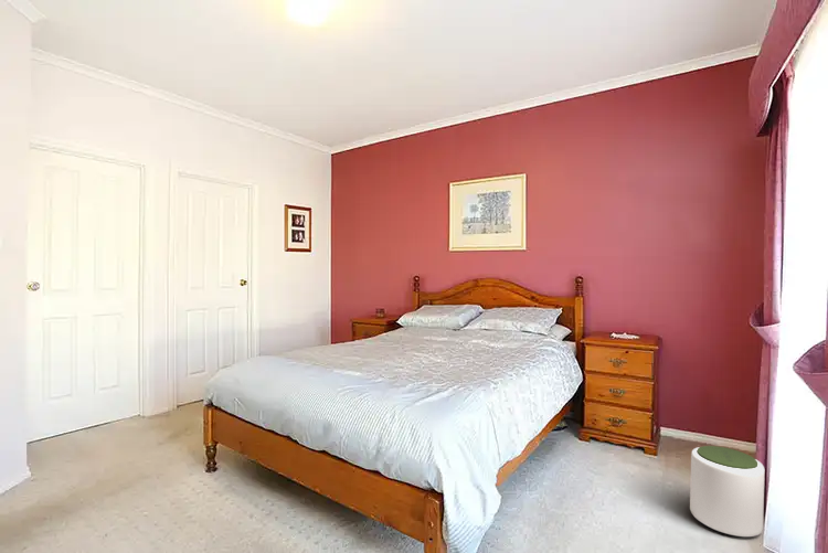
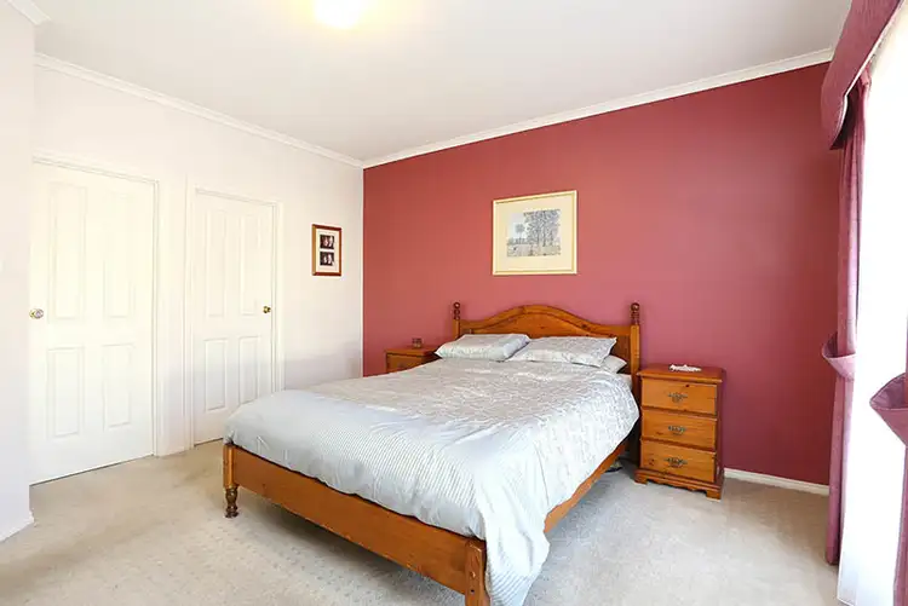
- plant pot [689,445,766,538]
